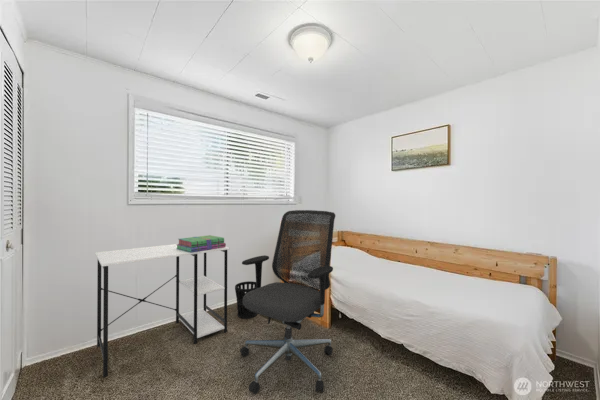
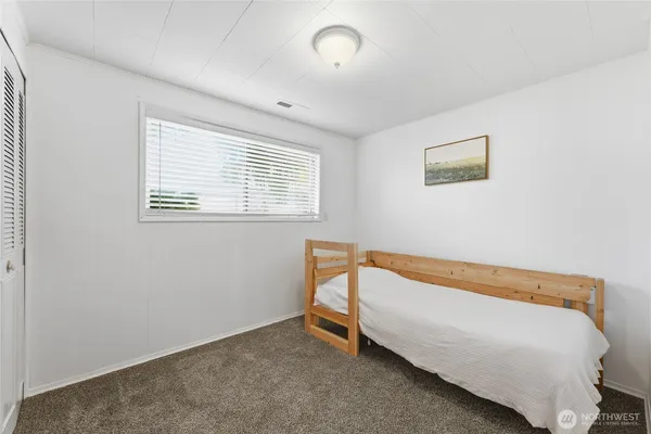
- office chair [239,209,336,395]
- desk [94,243,230,378]
- stack of books [176,234,227,252]
- wastebasket [234,280,258,320]
